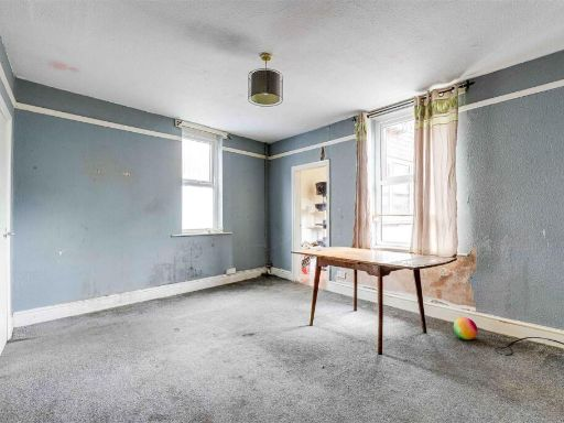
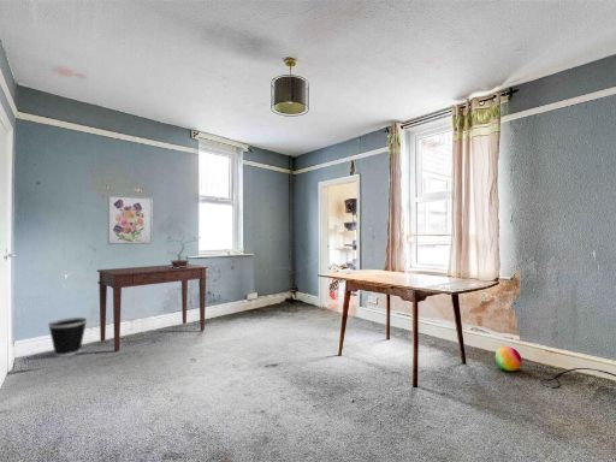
+ wall art [106,194,153,247]
+ desk [96,263,209,353]
+ wastebasket [47,316,89,359]
+ potted plant [166,227,200,268]
